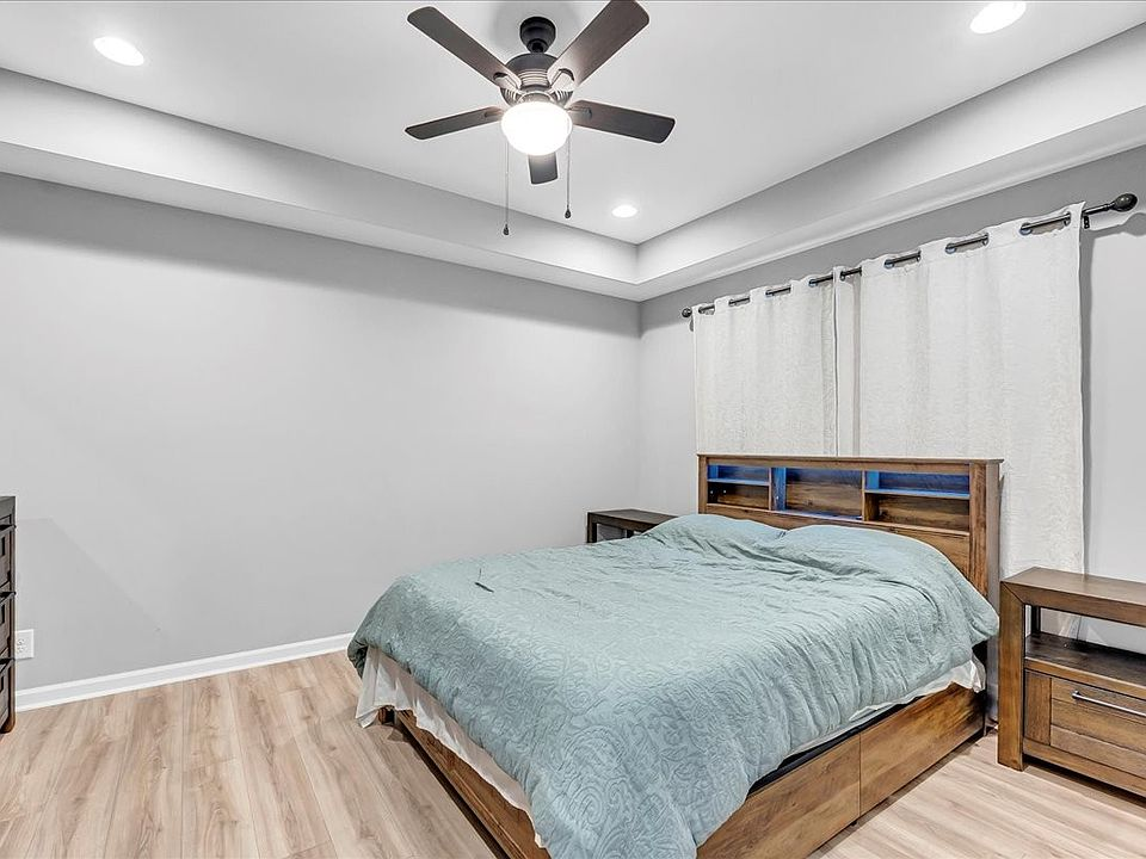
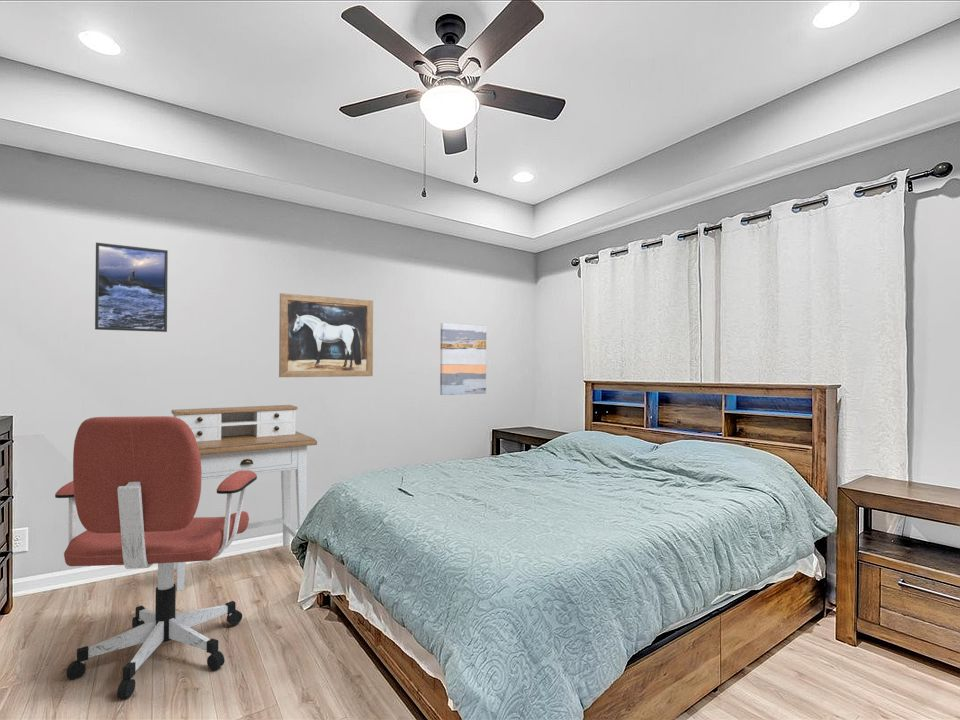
+ office chair [54,415,258,700]
+ wall art [278,292,374,378]
+ desk [170,404,318,592]
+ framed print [94,241,169,333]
+ wall art [439,322,487,396]
